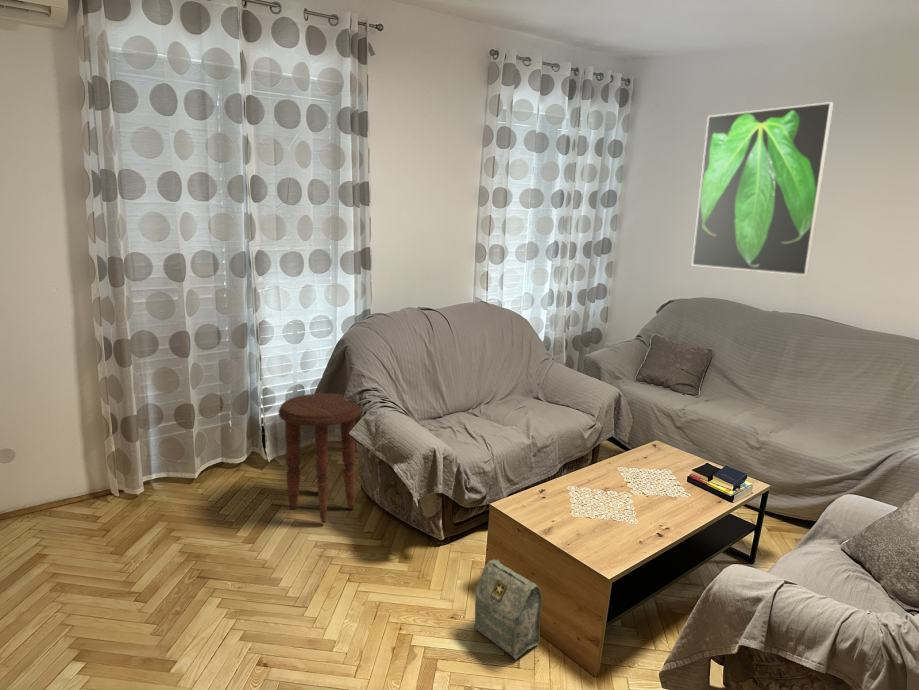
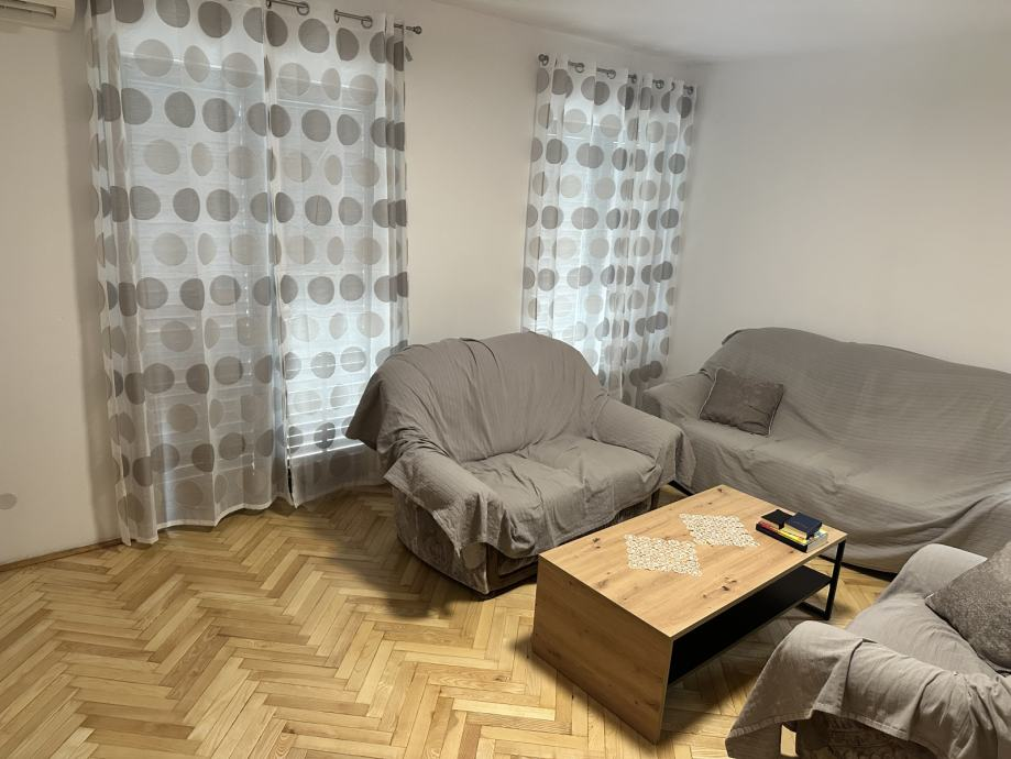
- bag [473,559,543,660]
- side table [277,392,361,524]
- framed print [691,101,834,276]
